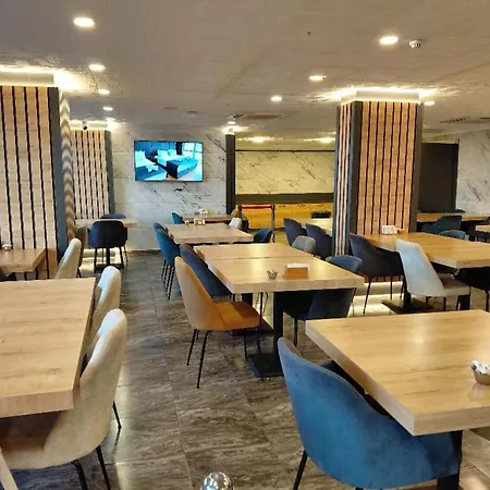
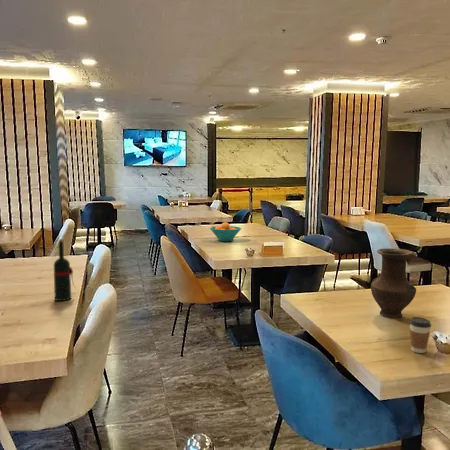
+ vase [370,247,417,318]
+ wine bottle [53,238,76,302]
+ coffee cup [409,316,432,354]
+ fruit bowl [209,221,242,242]
